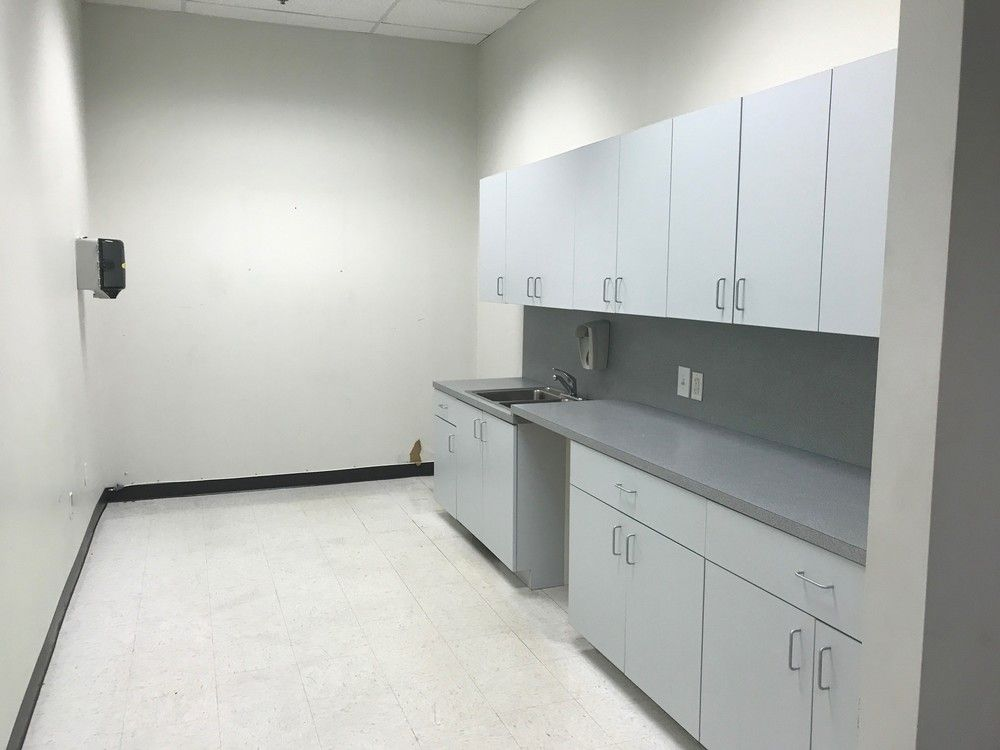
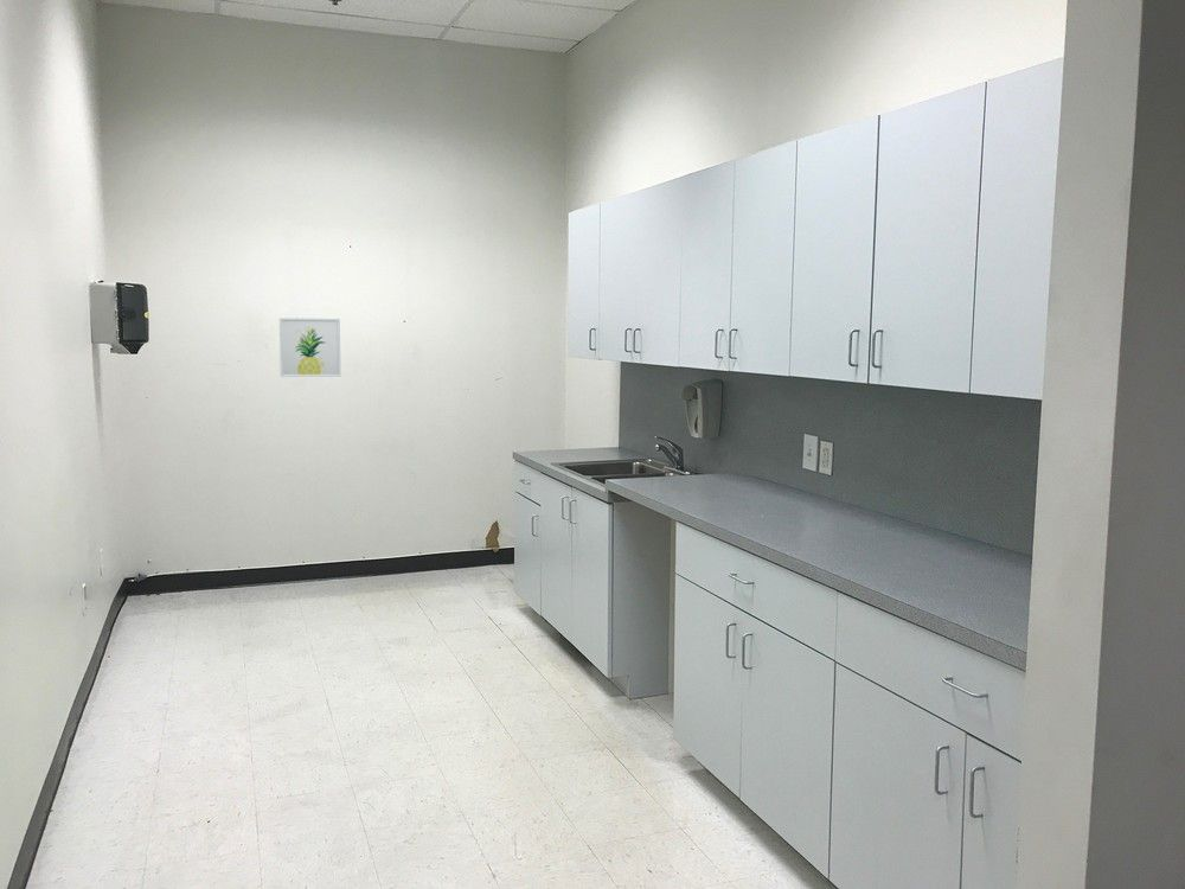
+ wall art [278,316,342,378]
